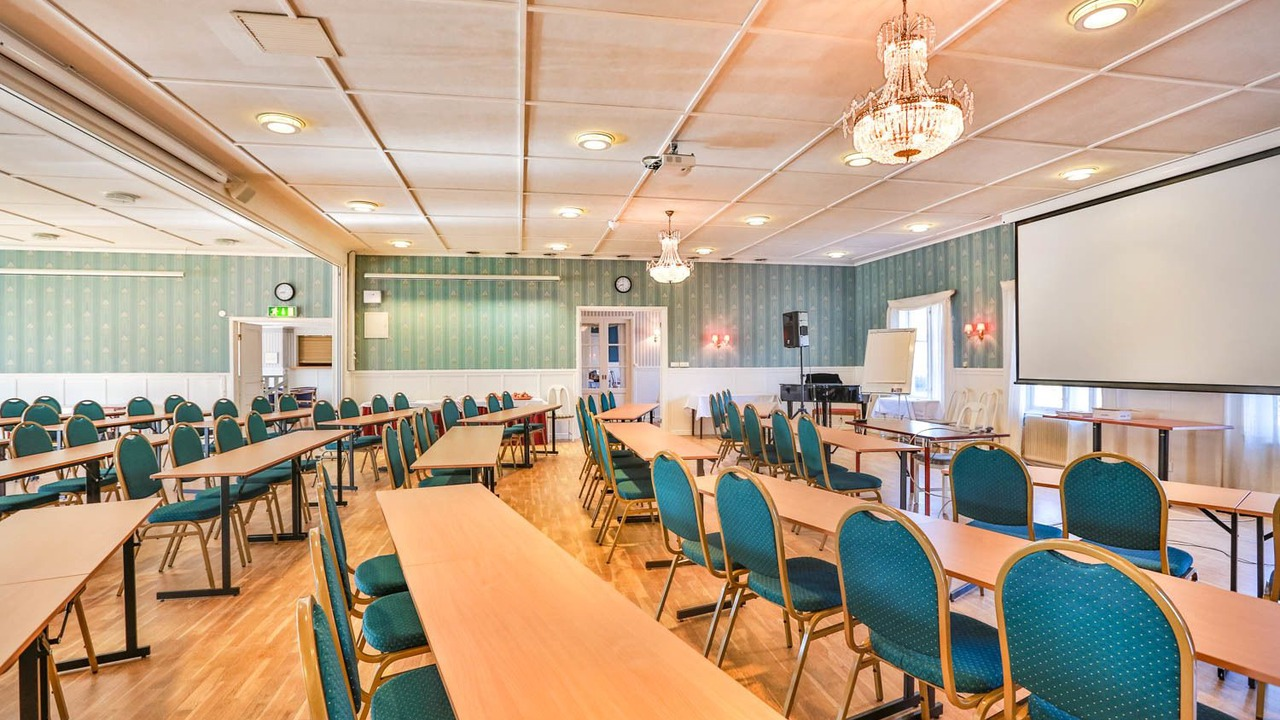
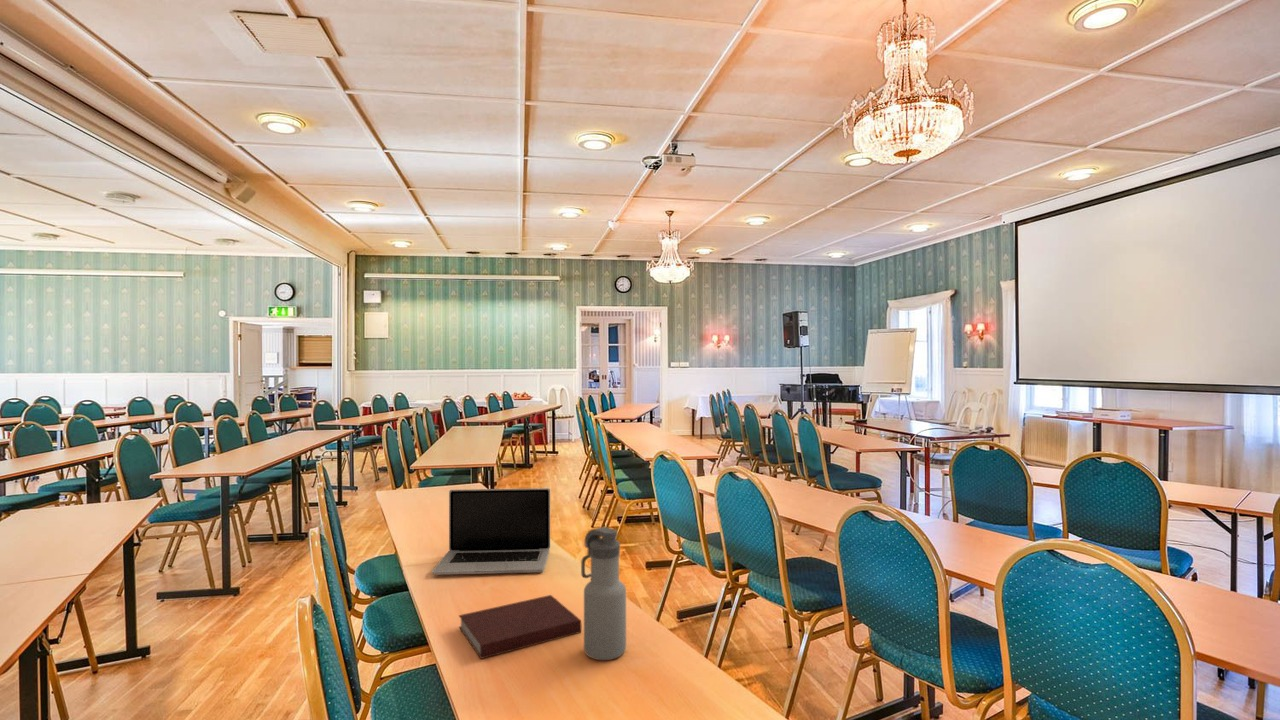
+ laptop [431,487,551,576]
+ water bottle [580,526,627,661]
+ notebook [458,594,582,660]
